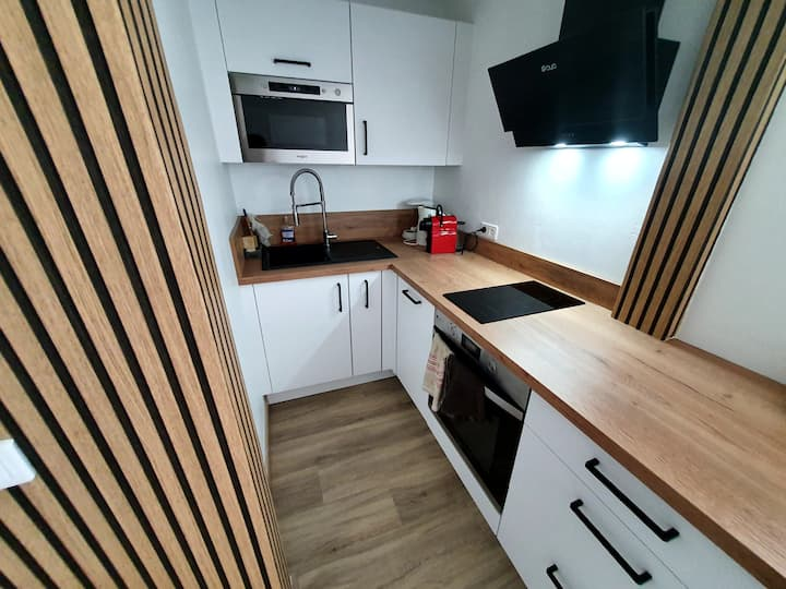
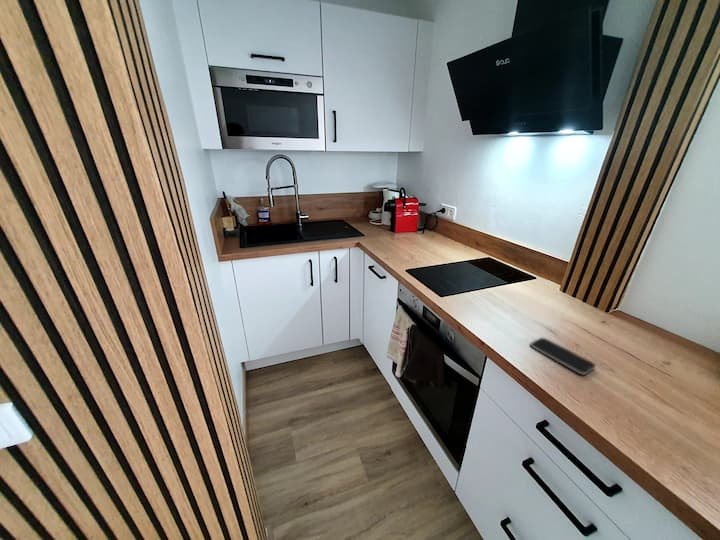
+ smartphone [529,337,597,376]
